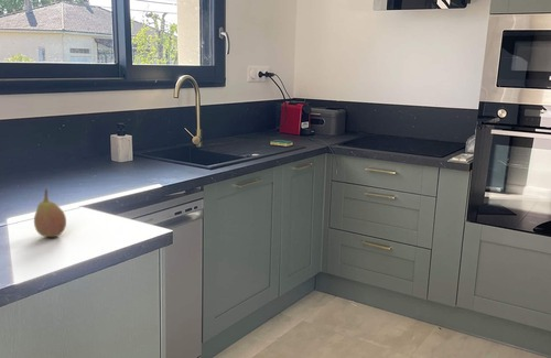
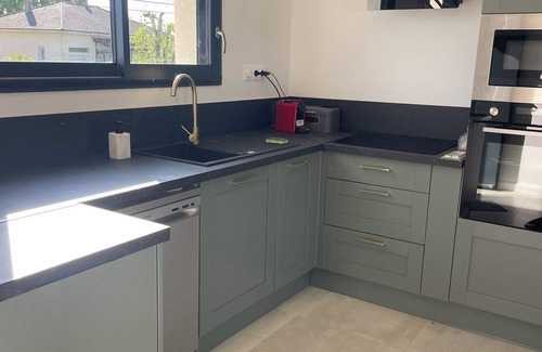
- fruit [33,188,67,238]
